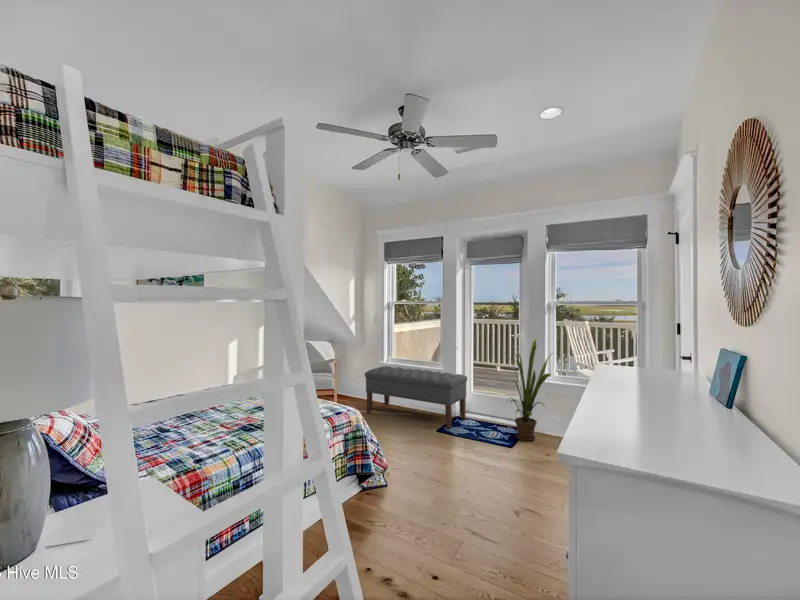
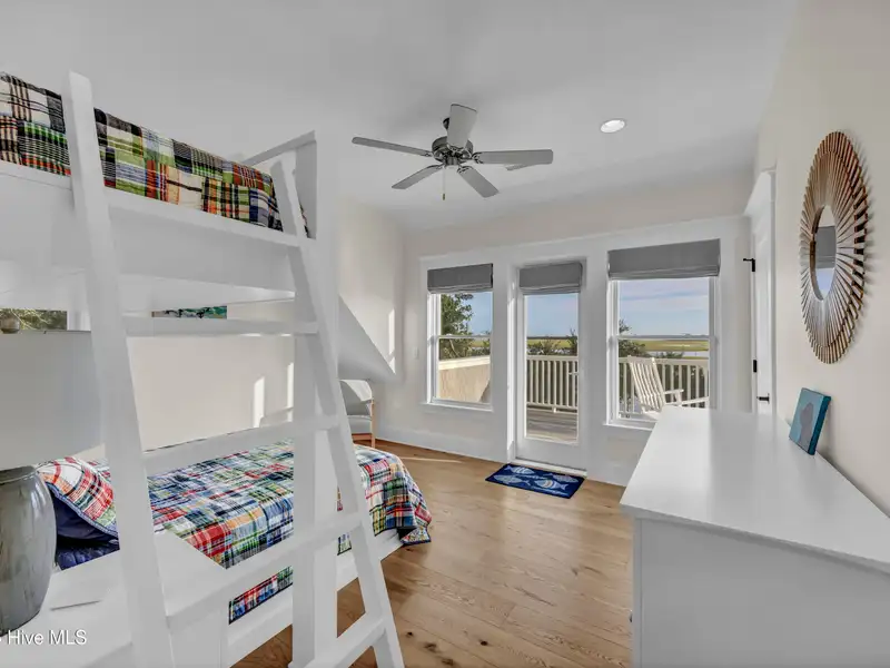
- bench [364,365,468,430]
- house plant [499,337,554,442]
